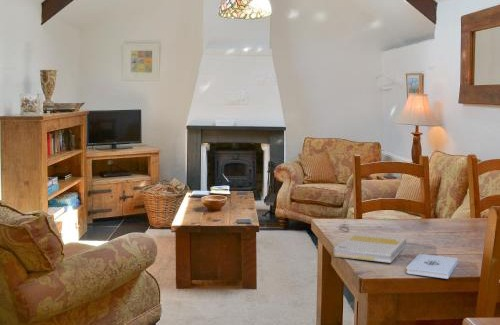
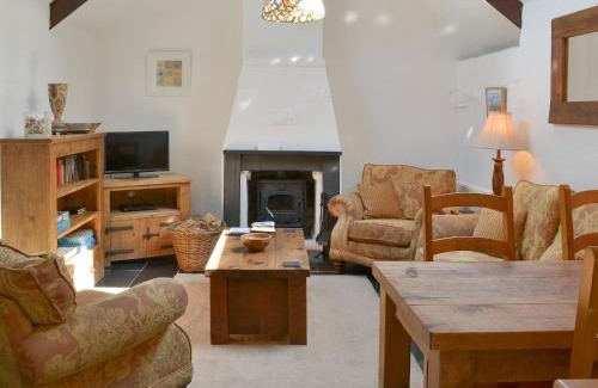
- notepad [405,253,459,280]
- book [333,232,407,264]
